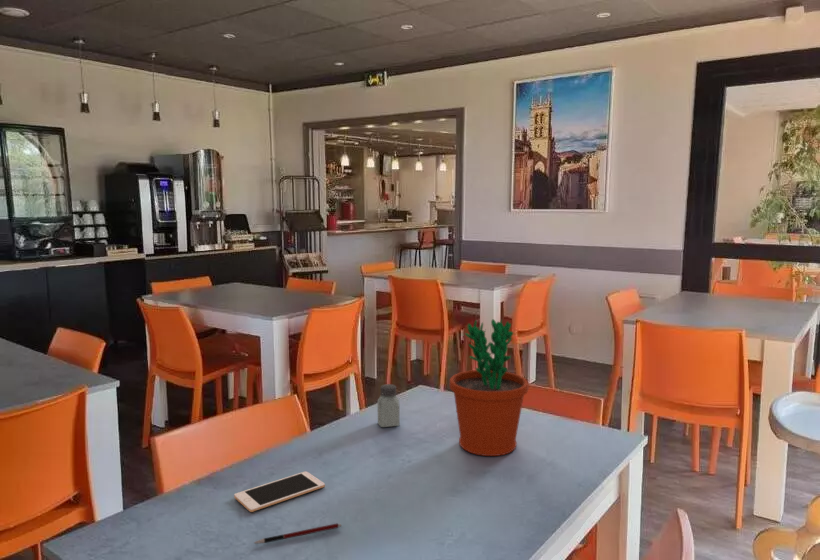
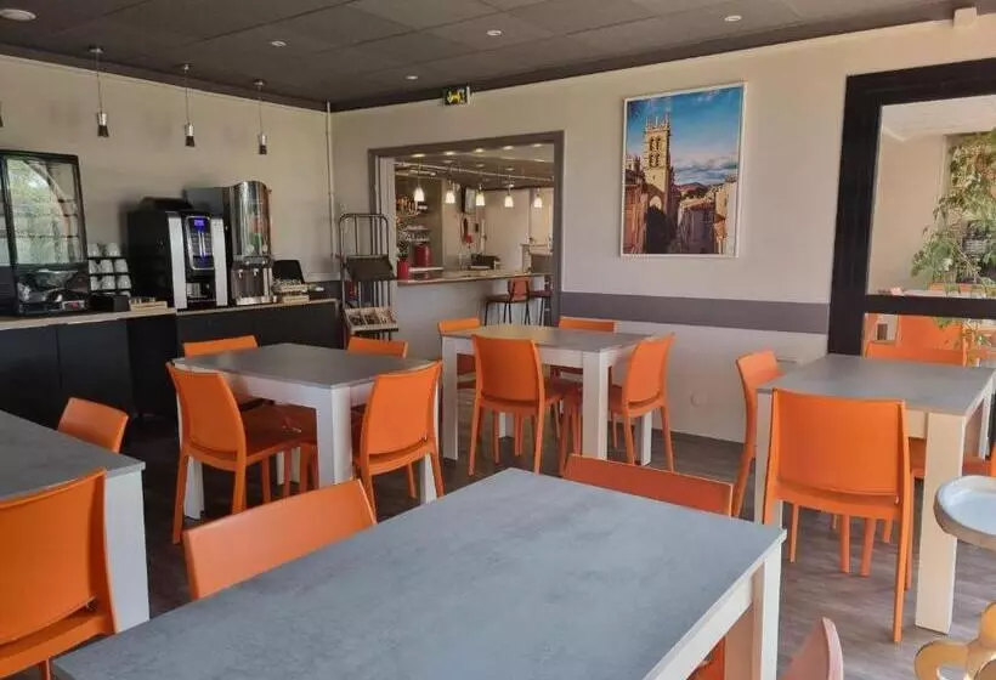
- pen [253,522,342,544]
- cell phone [233,470,326,513]
- flower pot [449,318,530,457]
- saltshaker [377,383,400,428]
